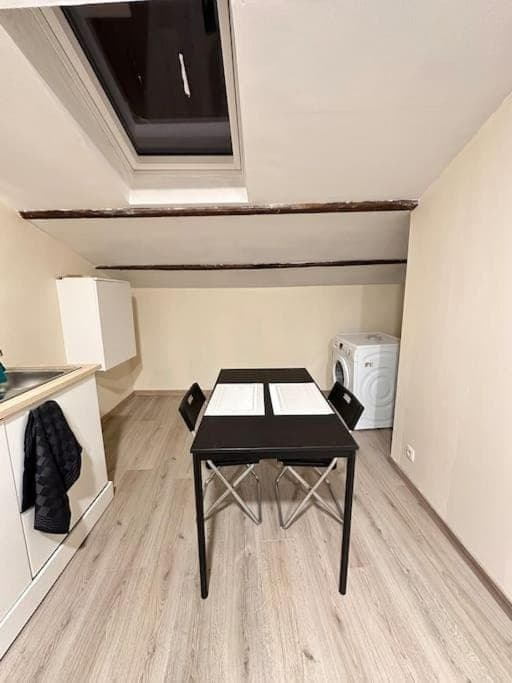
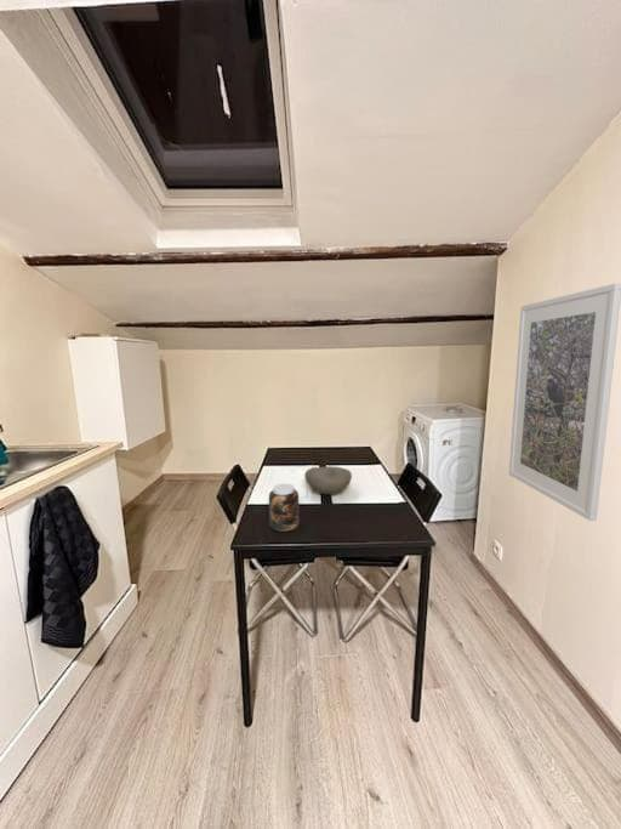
+ jar [268,483,301,533]
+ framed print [508,282,621,522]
+ bowl [303,465,353,495]
